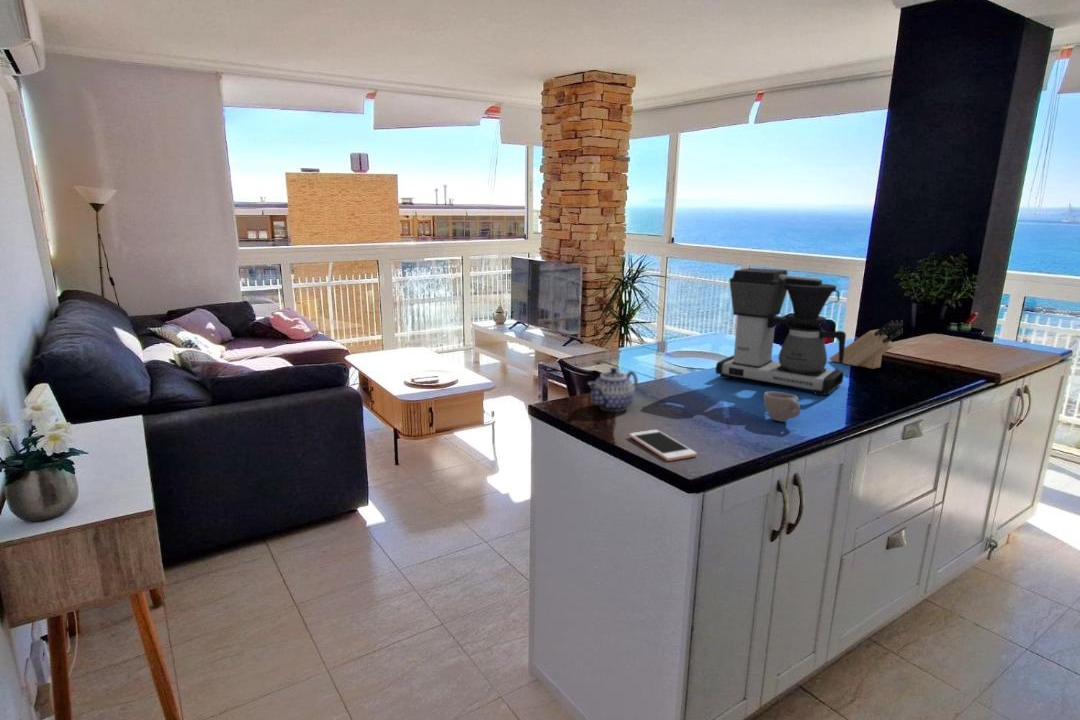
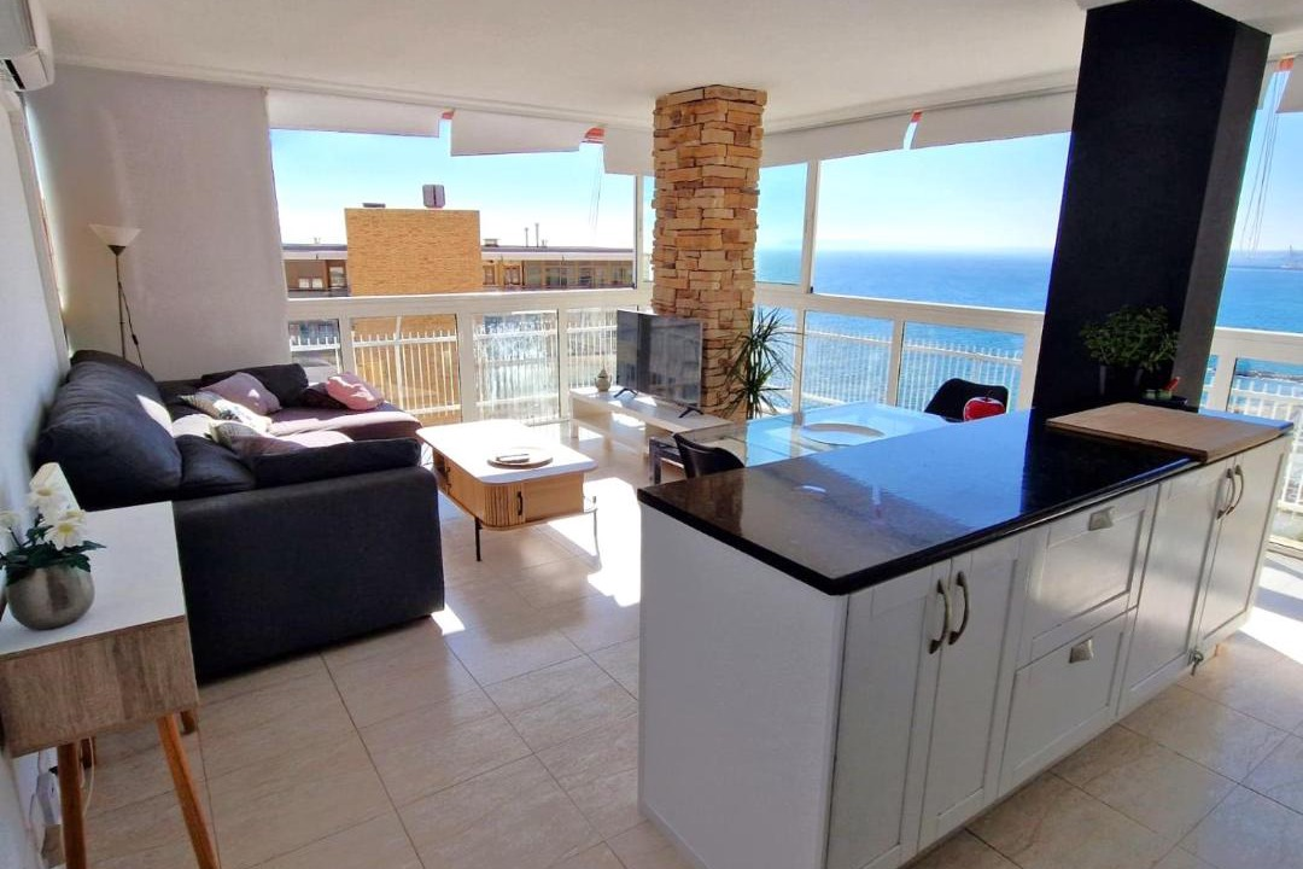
- cup [763,390,801,423]
- knife block [828,319,904,370]
- teapot [587,366,639,413]
- cell phone [628,429,698,462]
- coffee maker [715,267,847,397]
